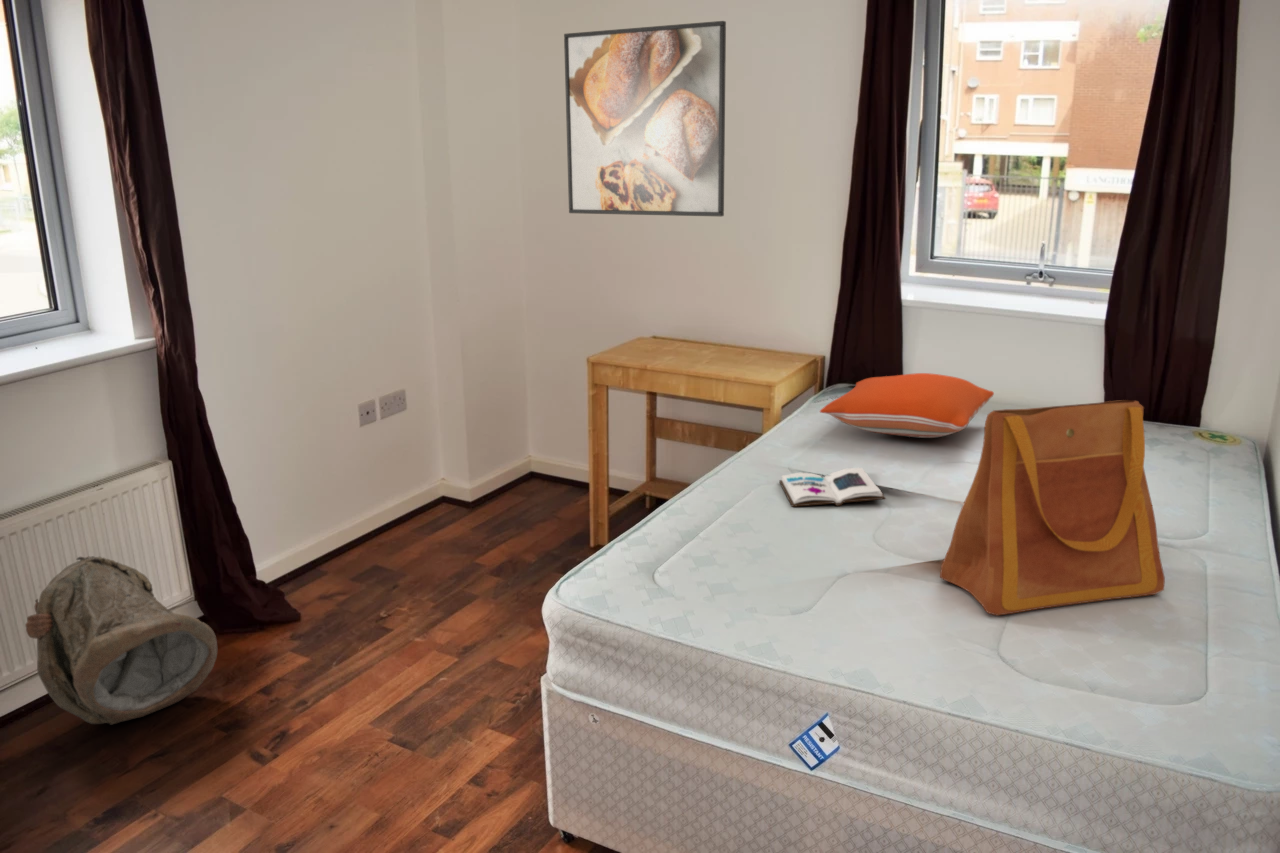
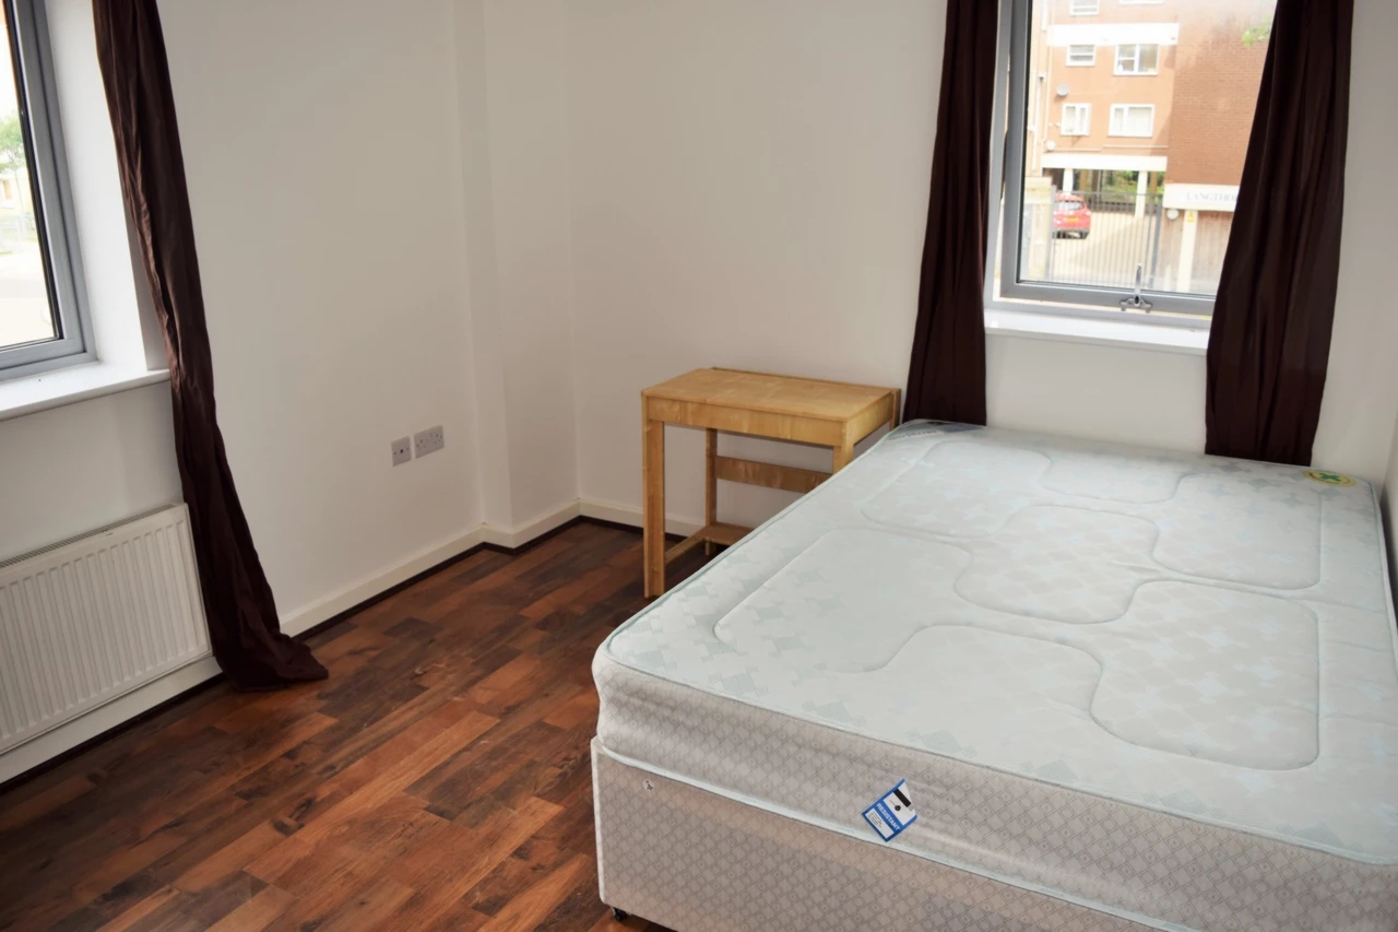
- tote bag [939,399,1166,617]
- book [778,467,887,508]
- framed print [563,20,727,217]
- bag [24,555,218,726]
- pillow [819,372,995,439]
